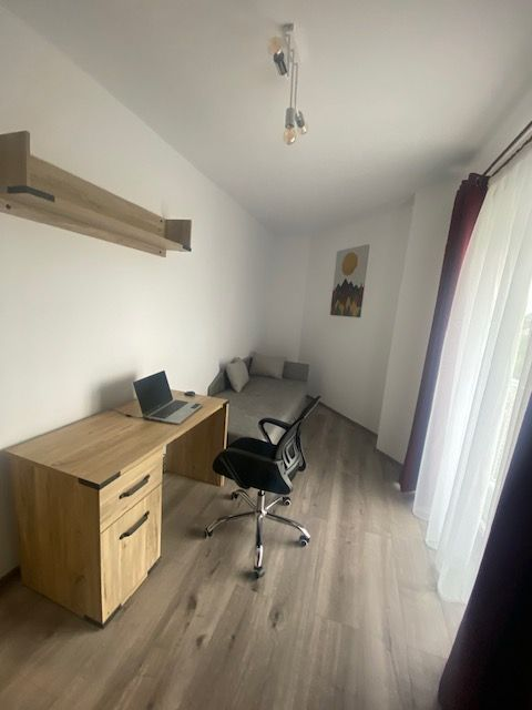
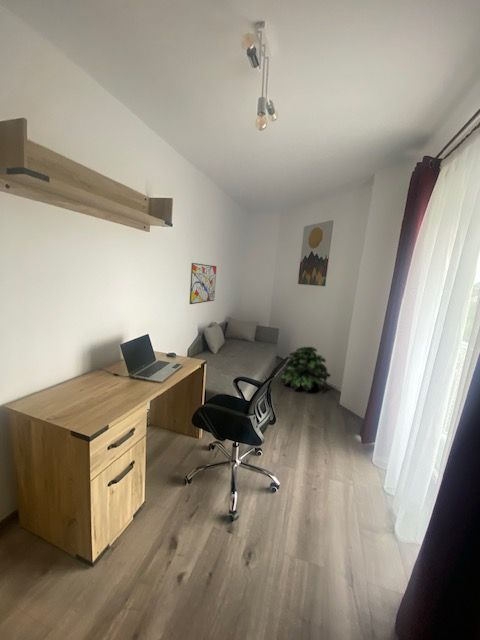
+ potted plant [280,346,332,392]
+ wall art [189,262,217,305]
